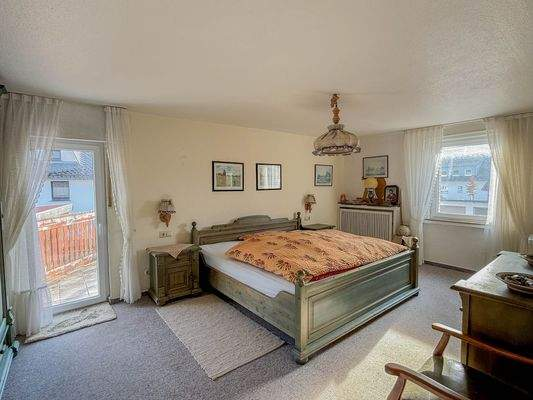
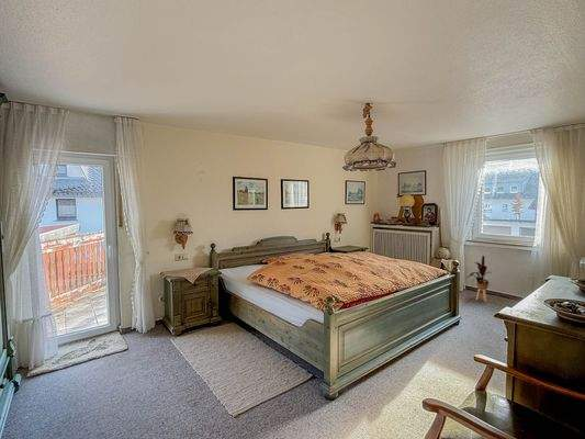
+ house plant [464,255,493,303]
